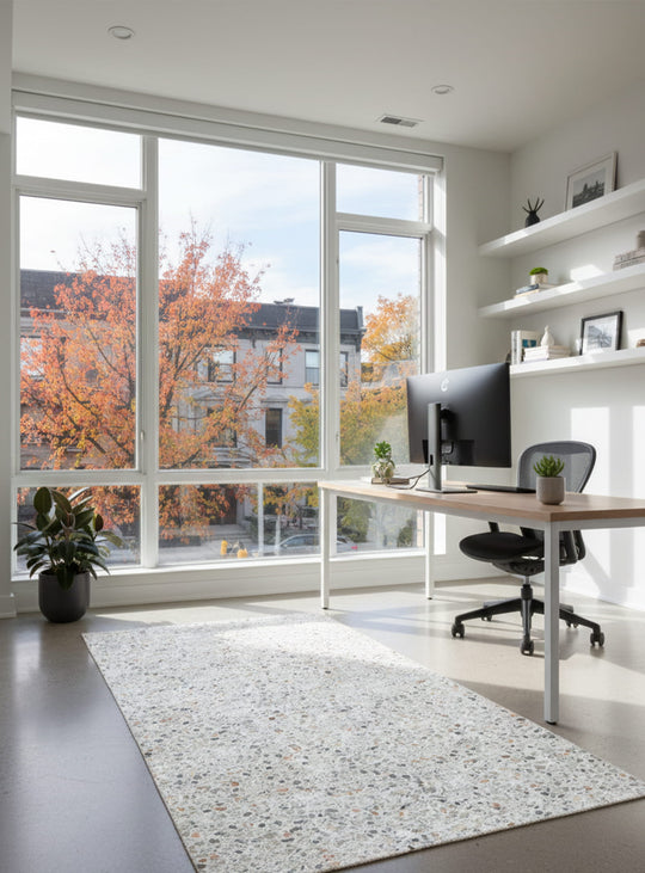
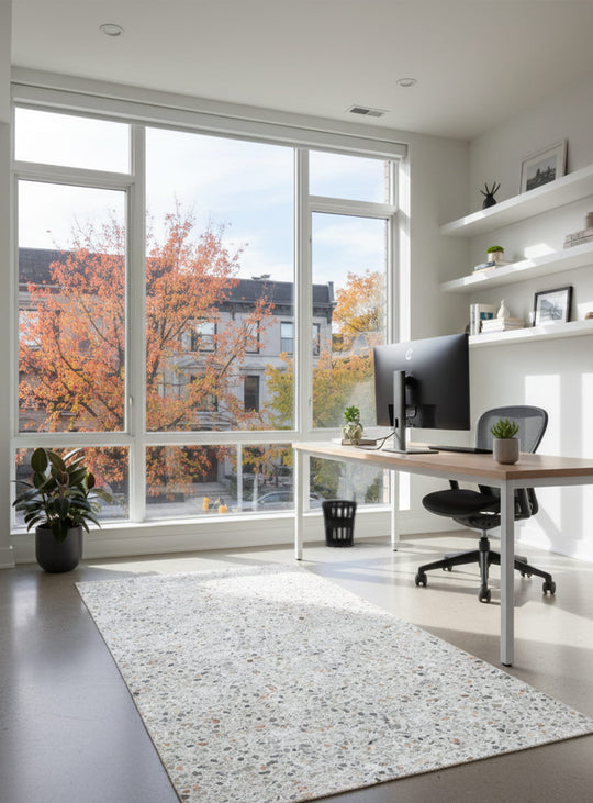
+ wastebasket [321,499,358,548]
